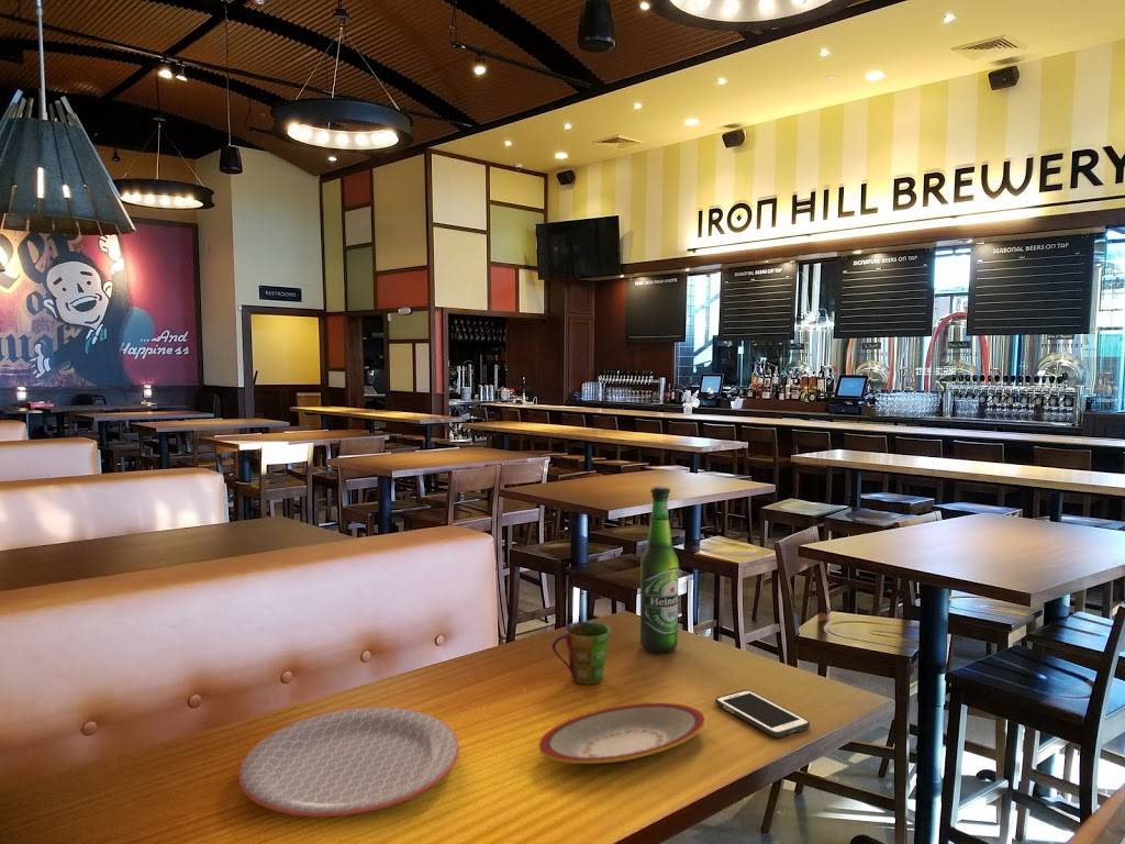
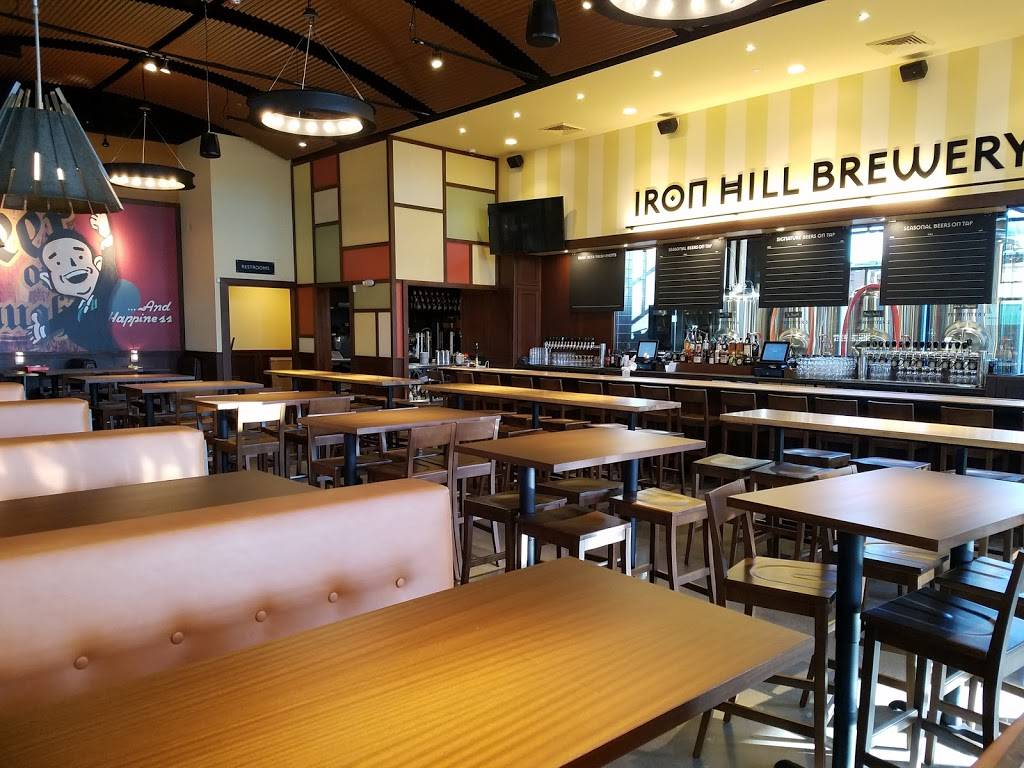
- plate [537,702,705,765]
- plate [237,706,460,818]
- cup [550,621,611,685]
- beer bottle [639,486,680,654]
- cell phone [714,689,811,738]
